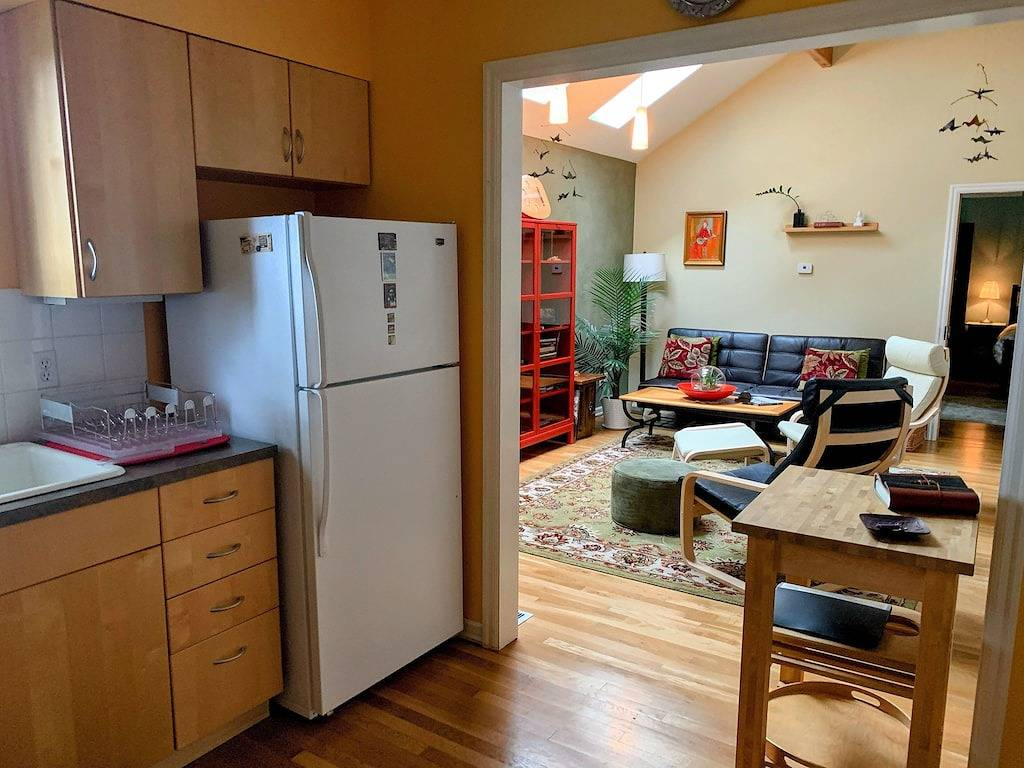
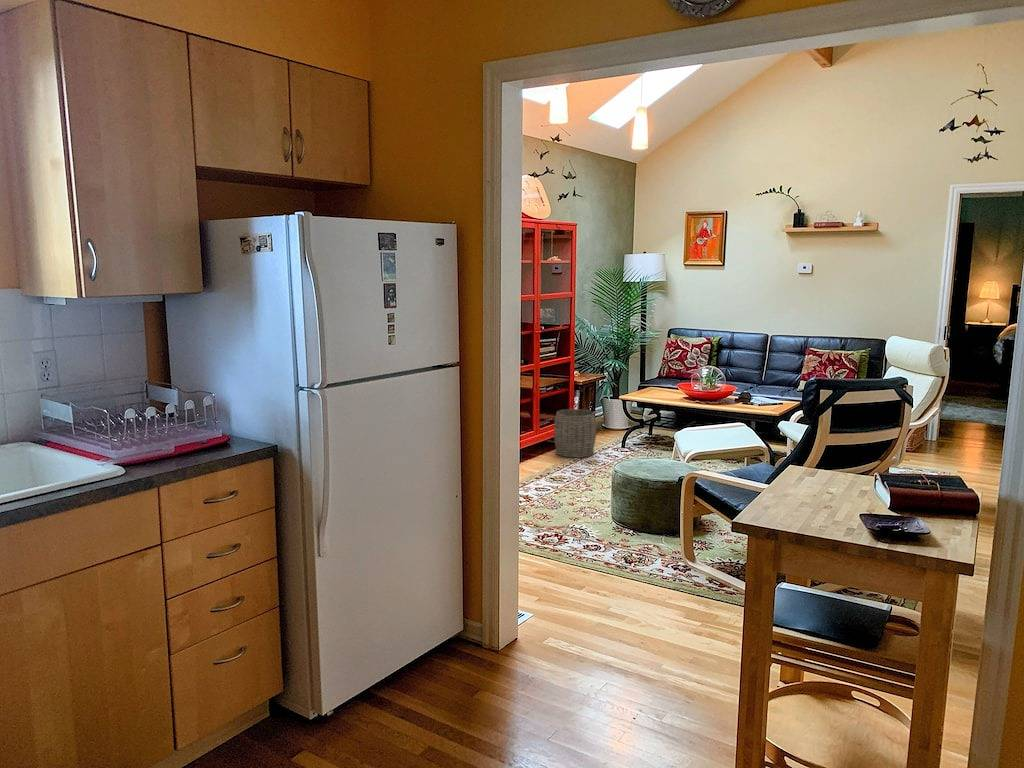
+ woven basket [553,408,597,459]
